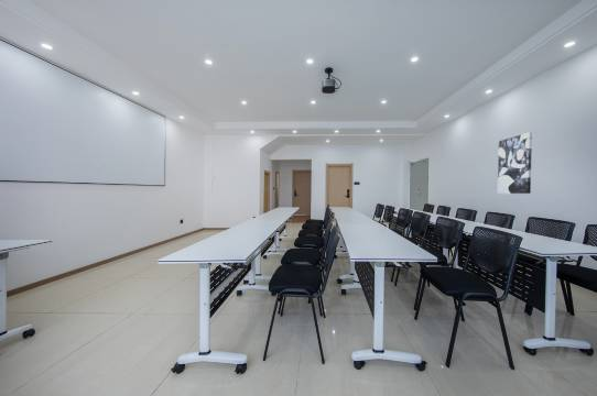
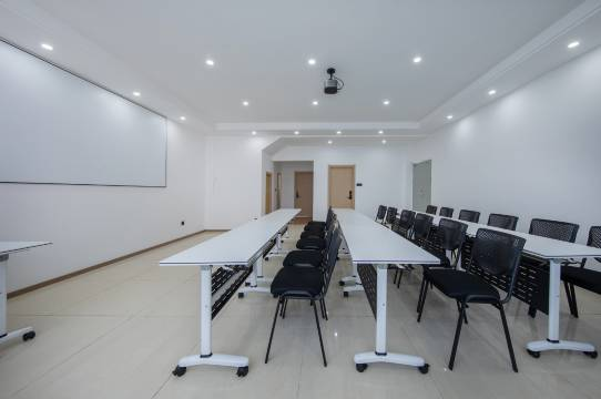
- wall art [497,131,533,195]
